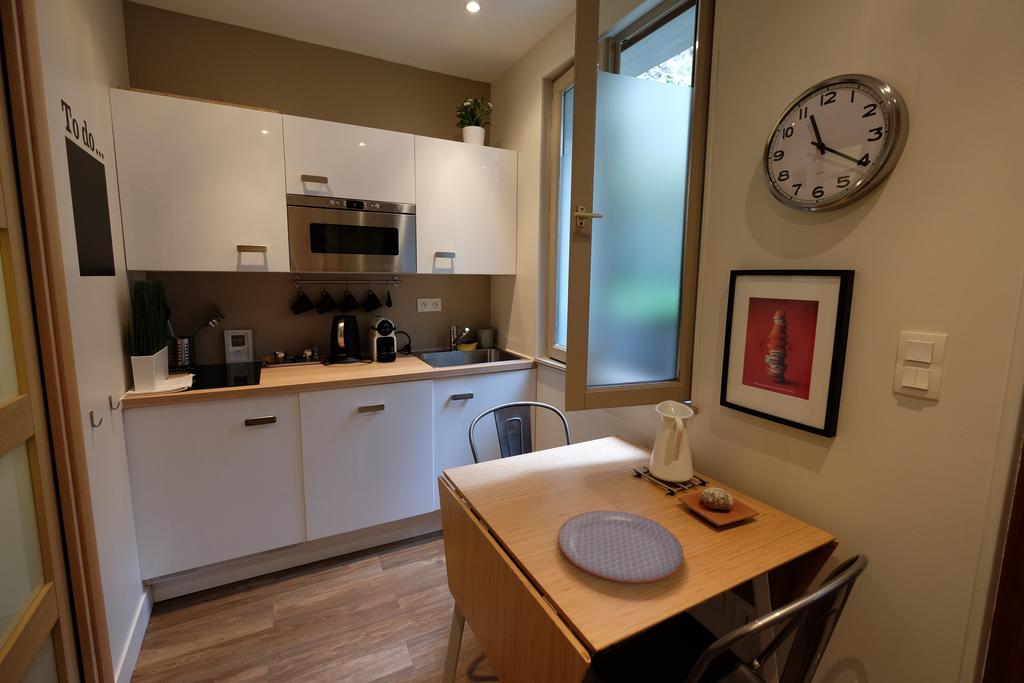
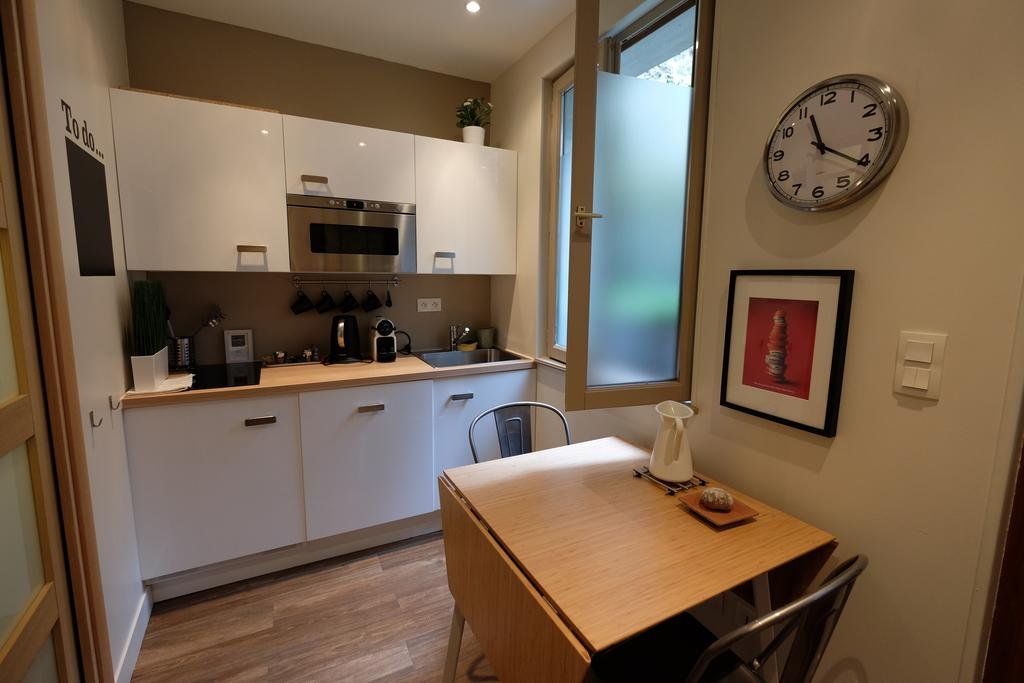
- plate [557,509,685,584]
